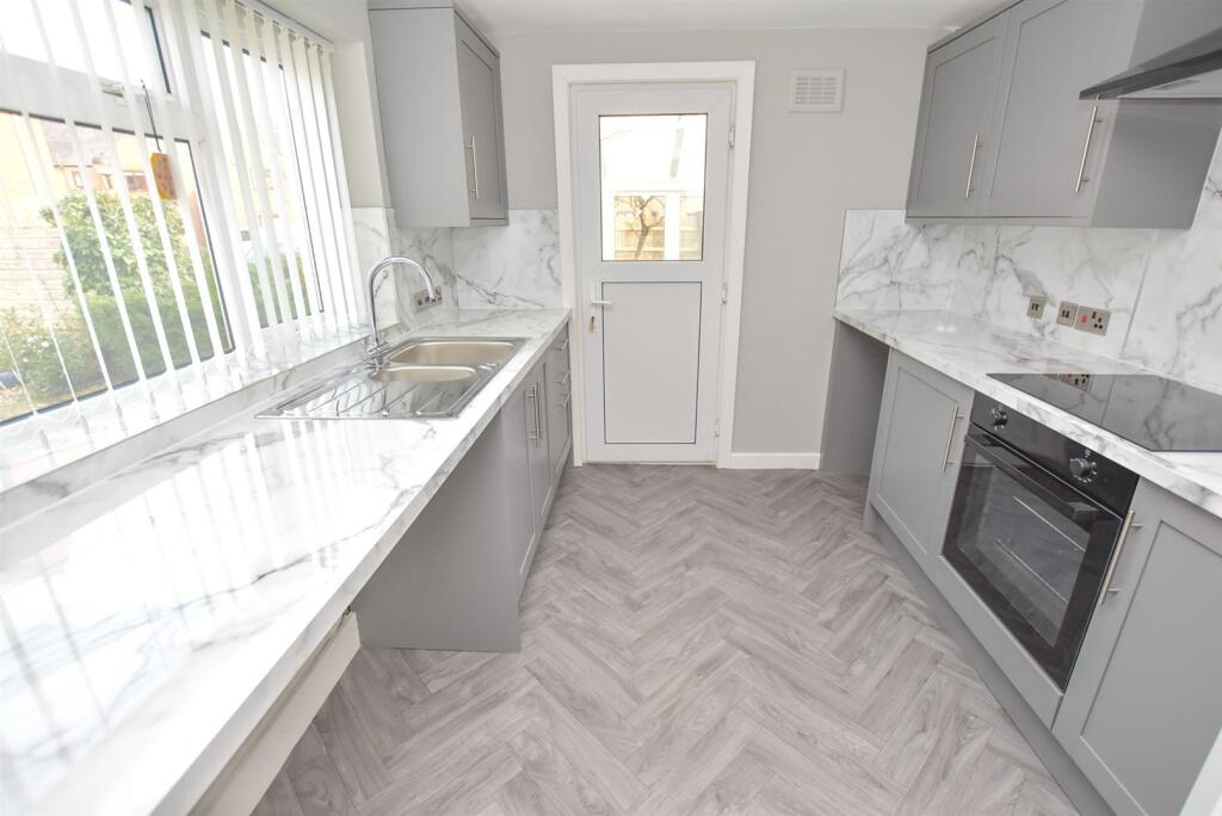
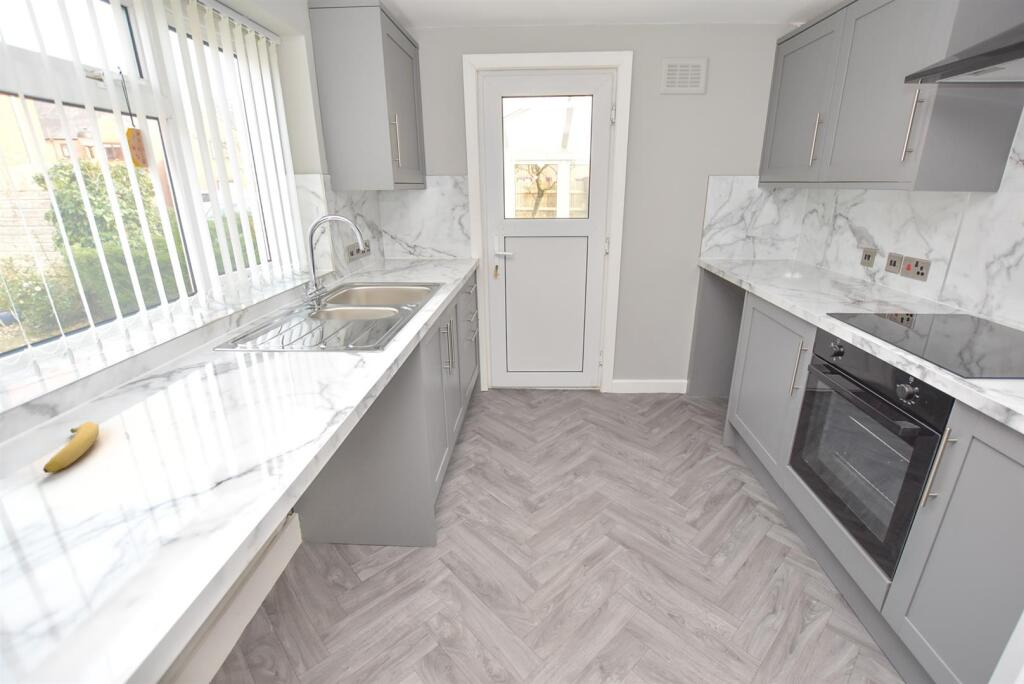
+ banana [42,420,100,474]
